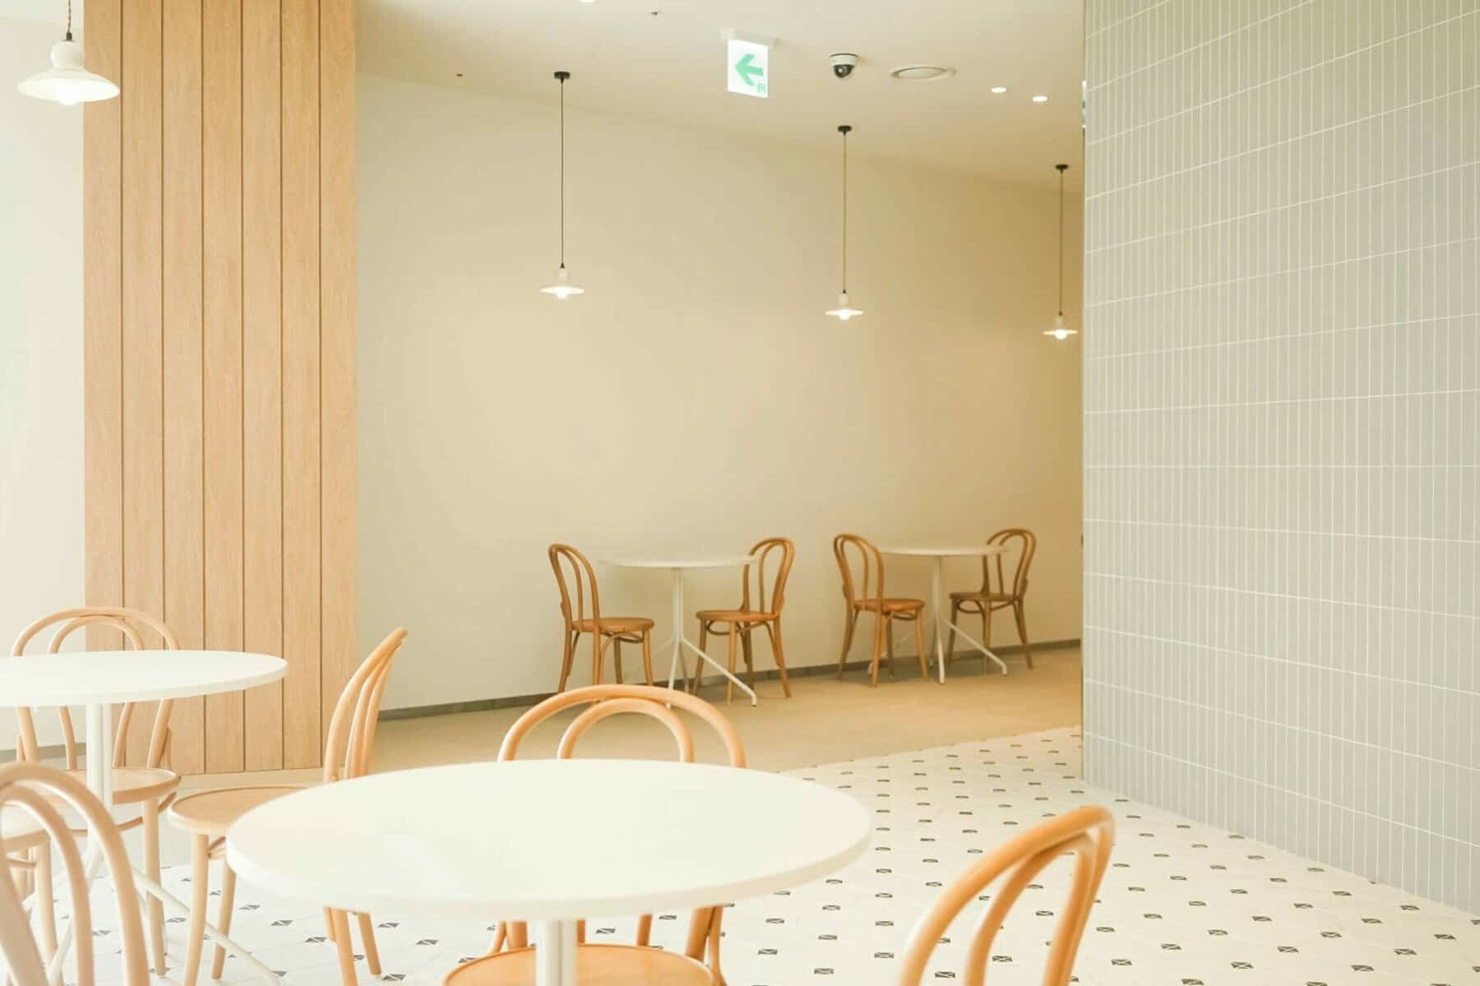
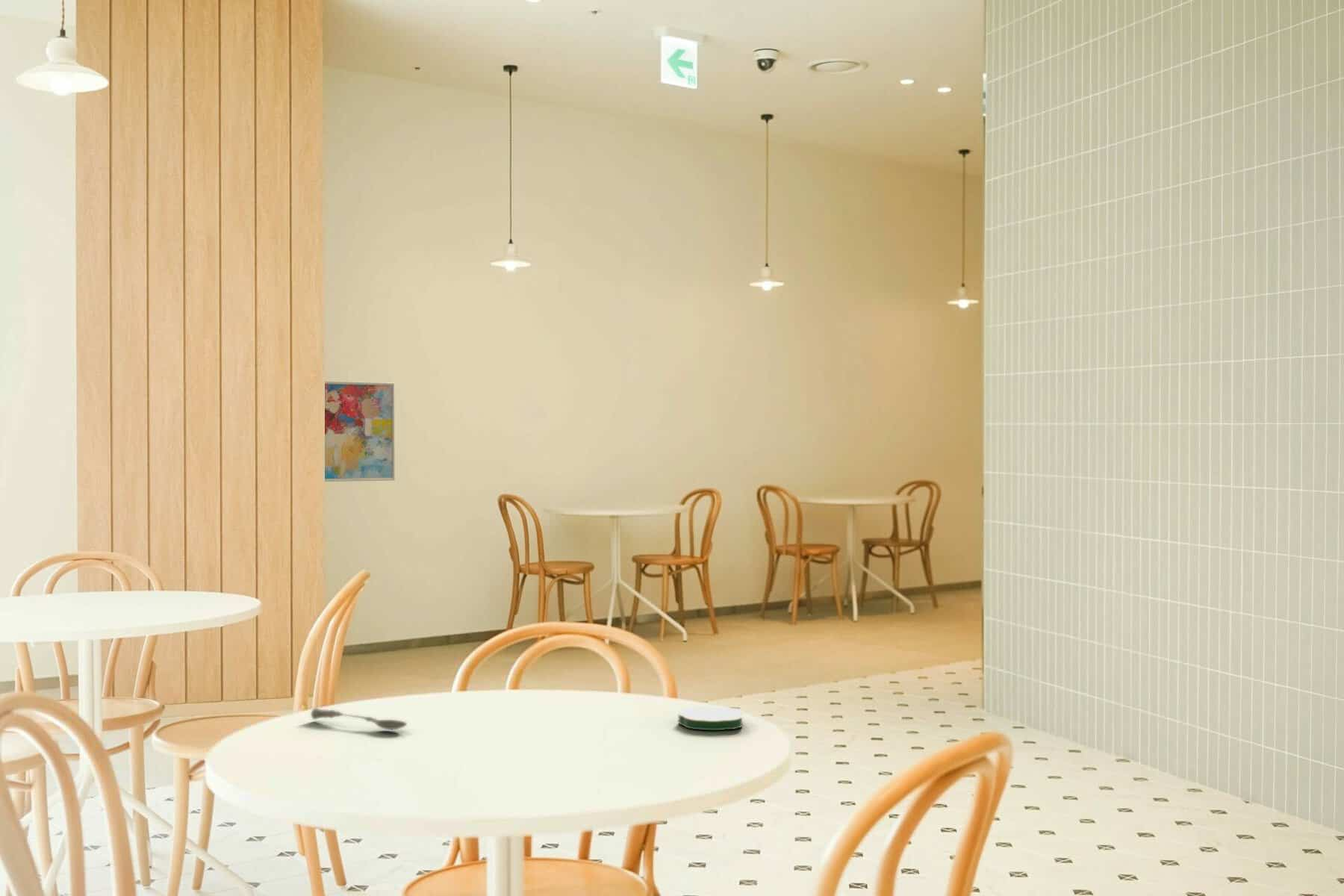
+ coaster [678,706,743,732]
+ wall art [324,381,395,482]
+ soupspoon [310,707,408,730]
